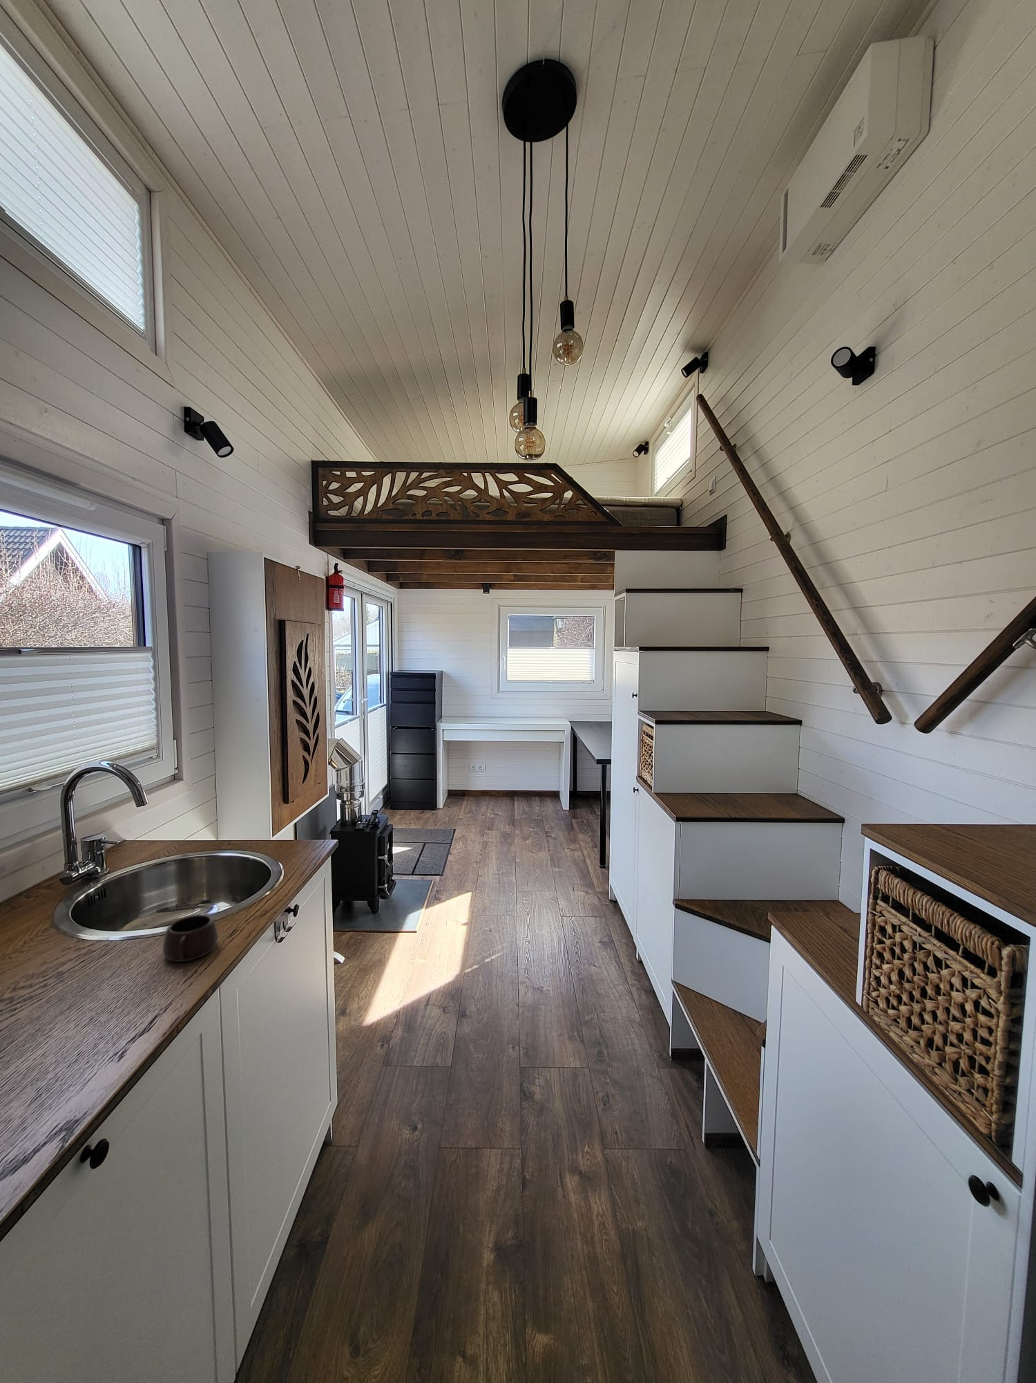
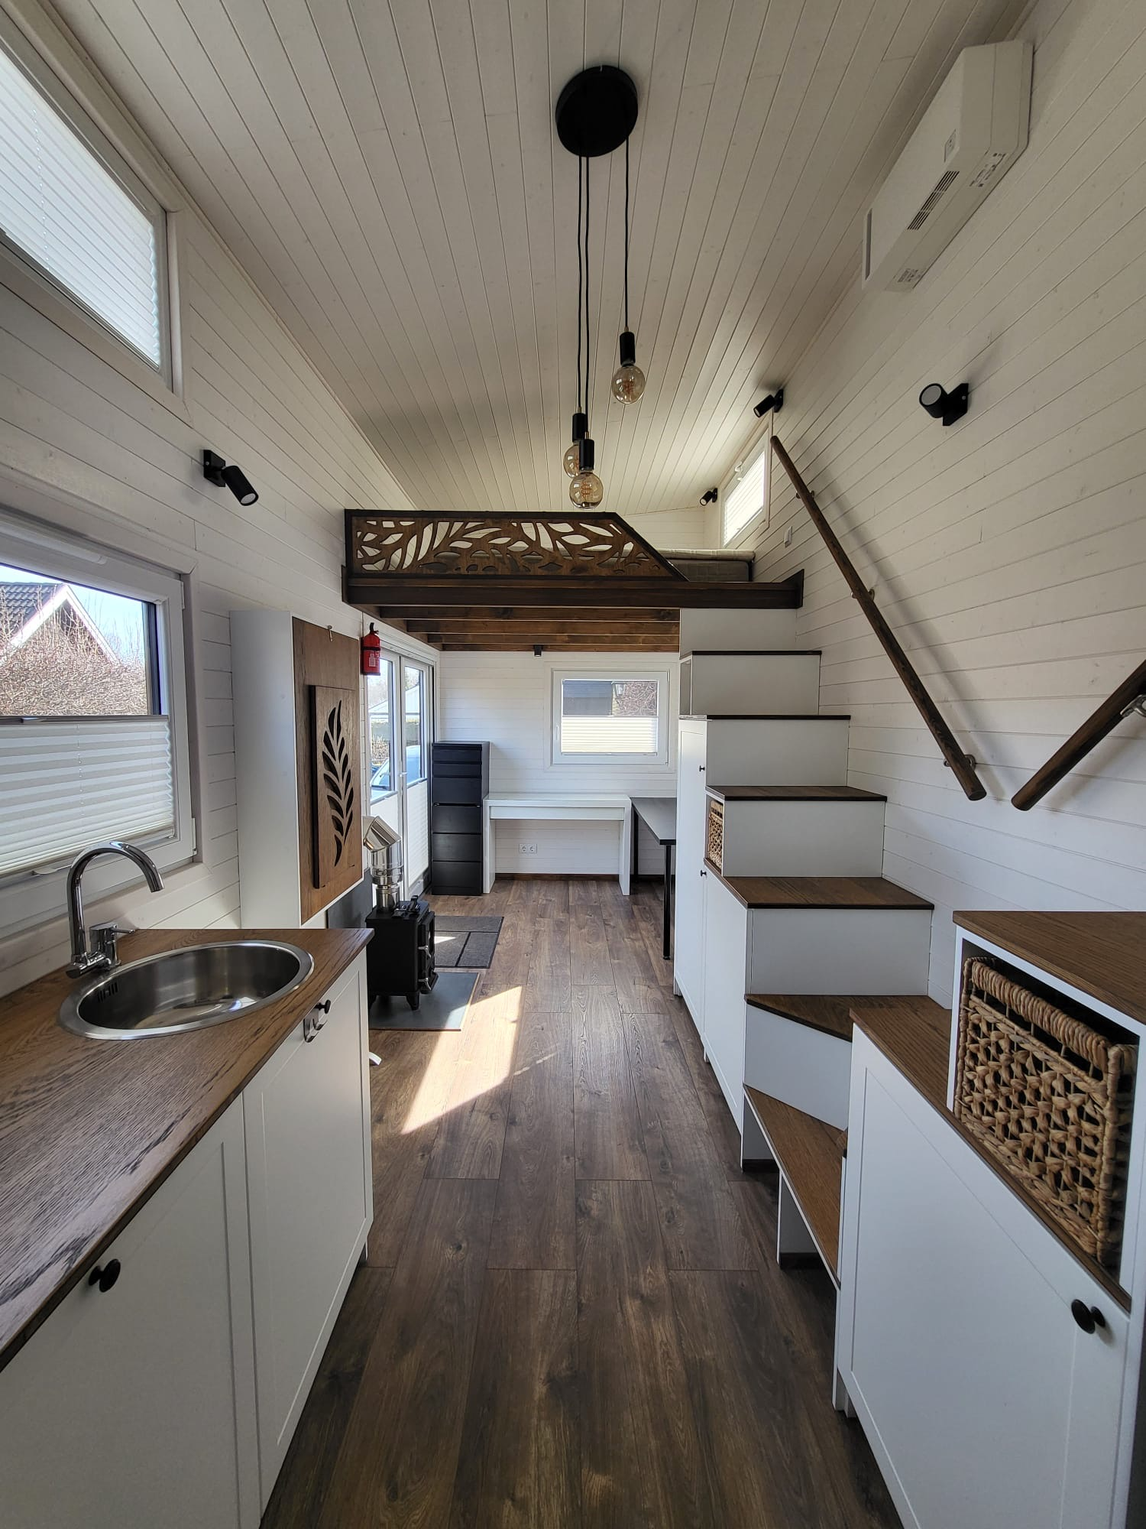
- mug [162,914,219,963]
